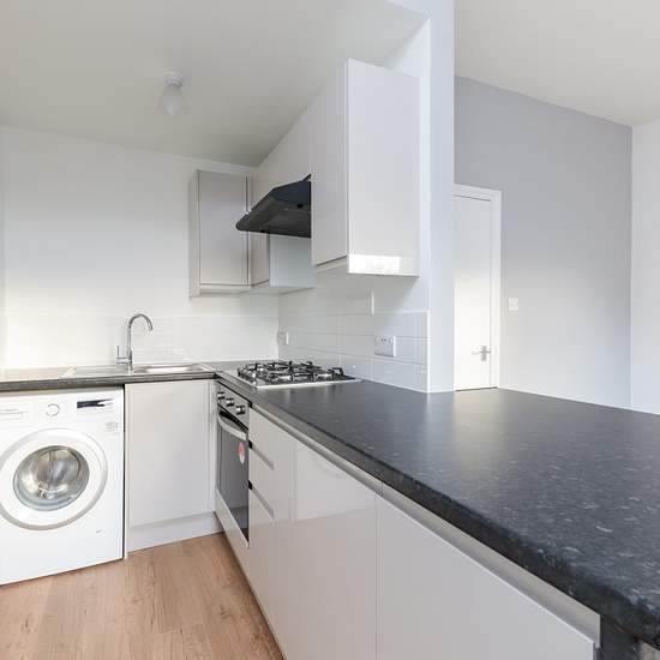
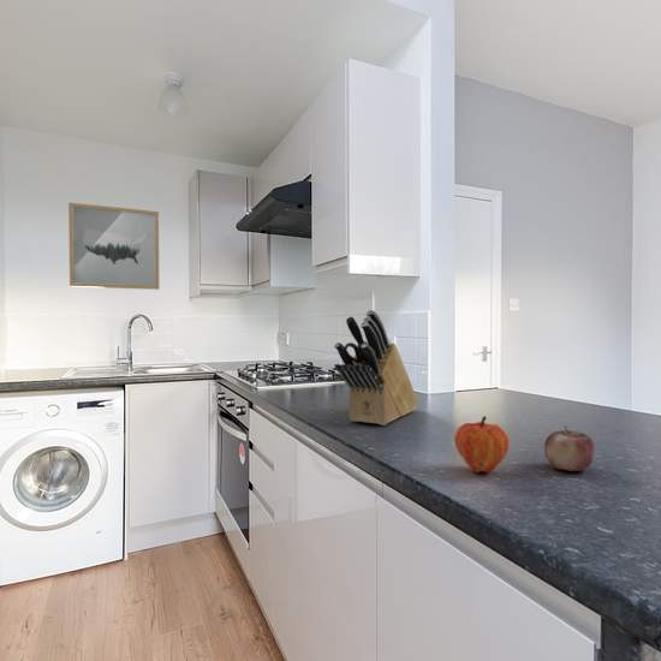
+ knife block [333,309,419,427]
+ fruit [453,415,511,475]
+ apple [543,425,596,472]
+ wall art [67,202,160,291]
